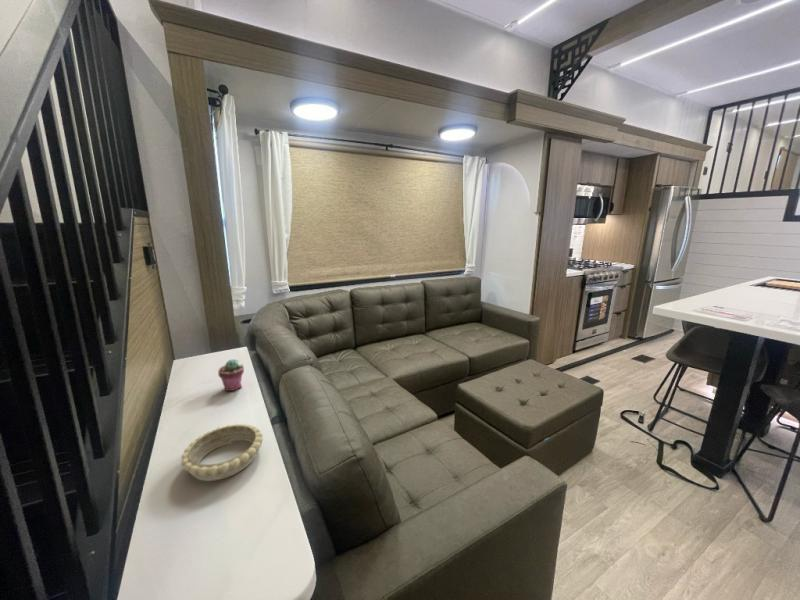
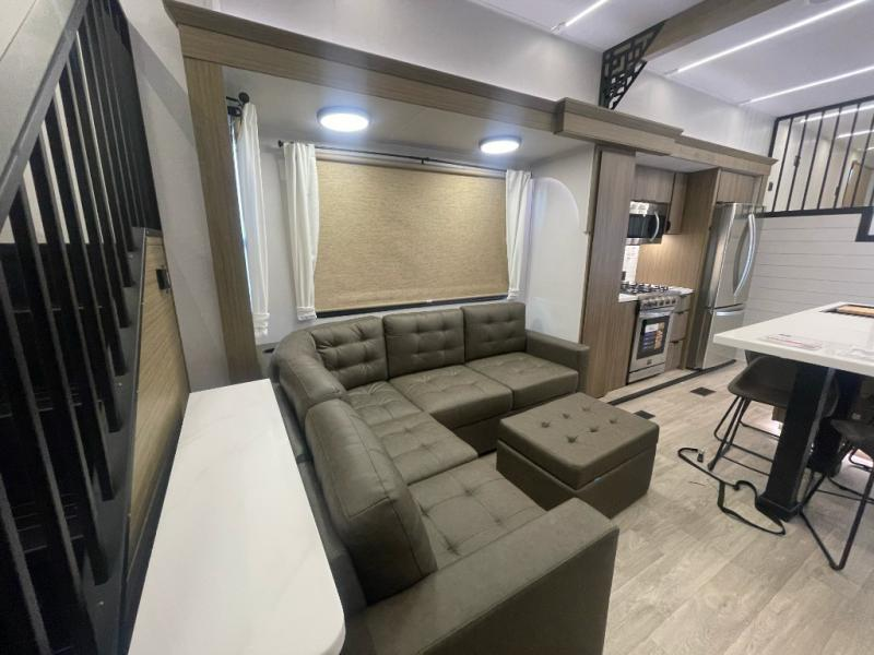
- decorative bowl [180,423,264,482]
- potted succulent [217,358,245,392]
